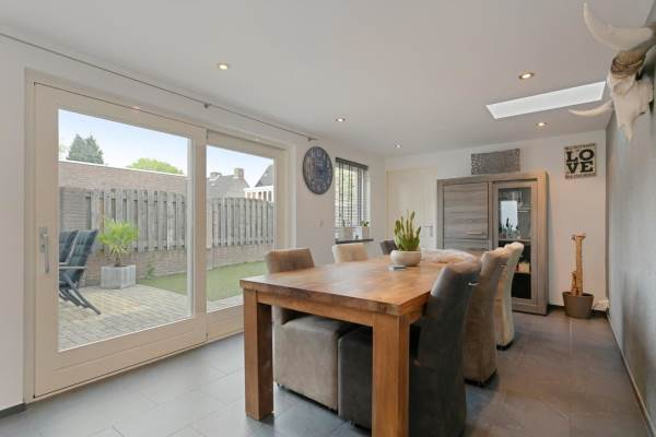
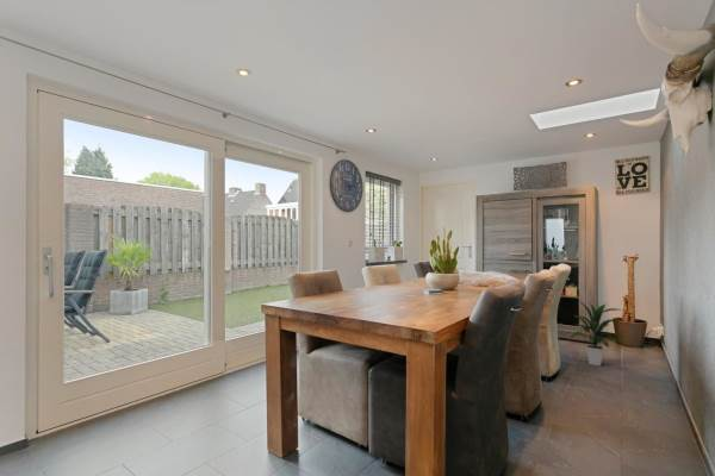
+ indoor plant [567,300,626,367]
